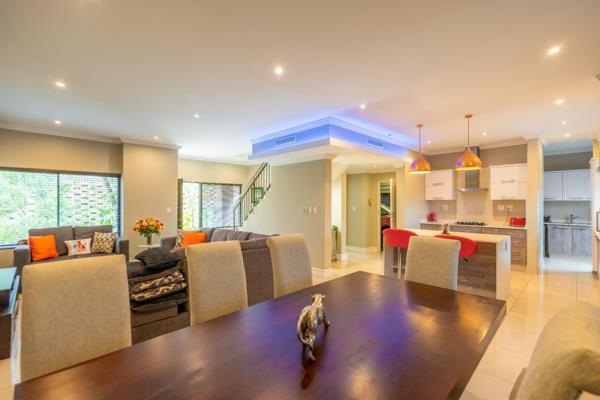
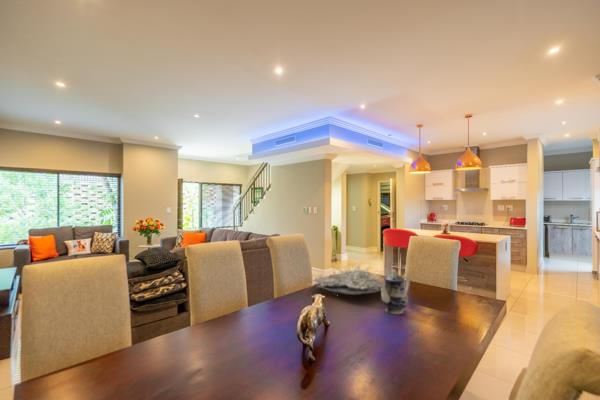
+ teapot [378,268,411,315]
+ plant [306,262,386,296]
